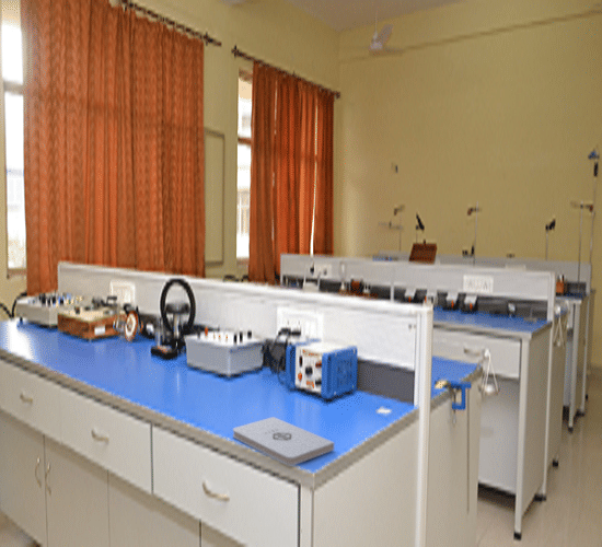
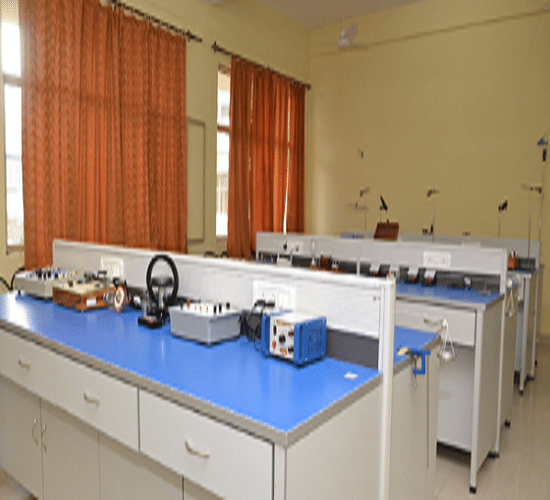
- notepad [232,416,335,466]
